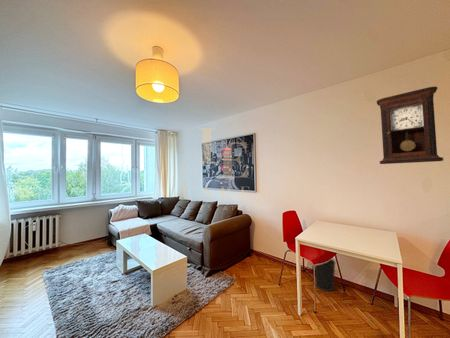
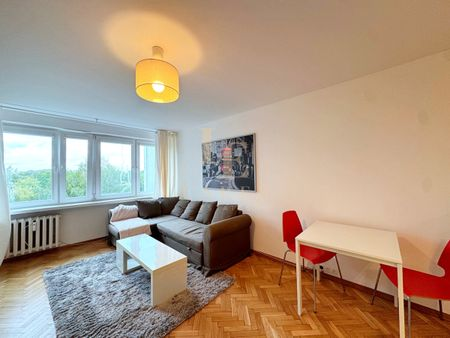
- wastebasket [311,258,336,292]
- pendulum clock [376,86,445,165]
